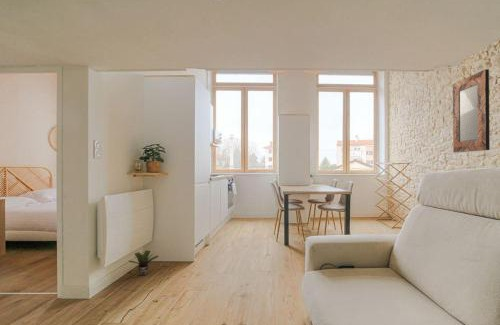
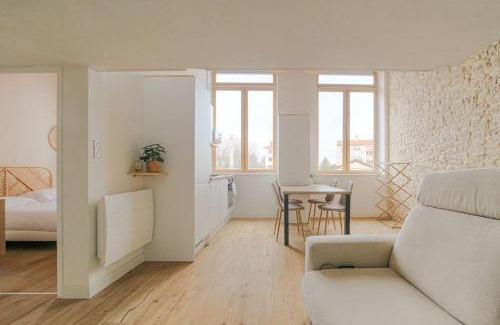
- home mirror [452,68,491,153]
- potted plant [128,249,160,276]
